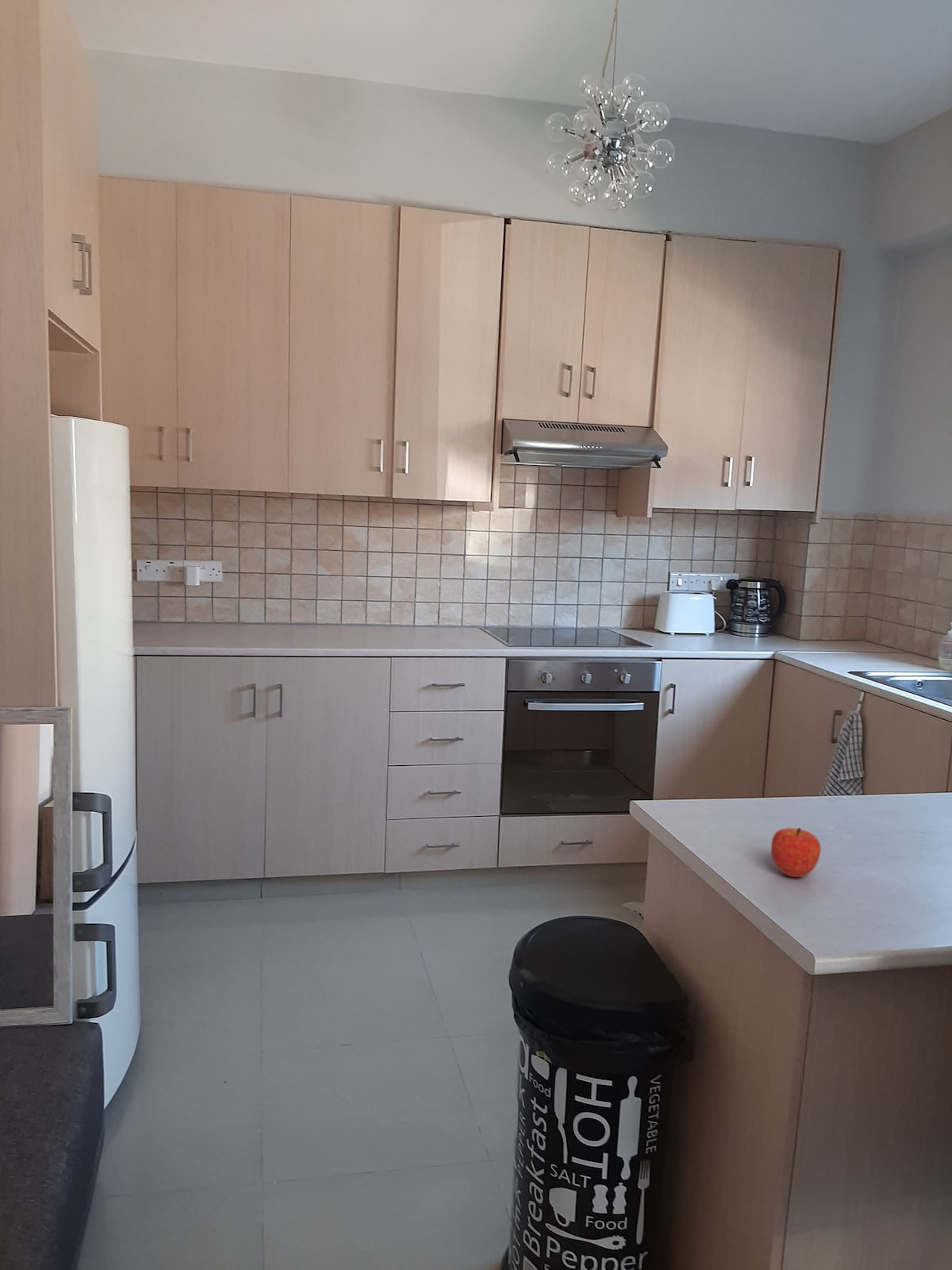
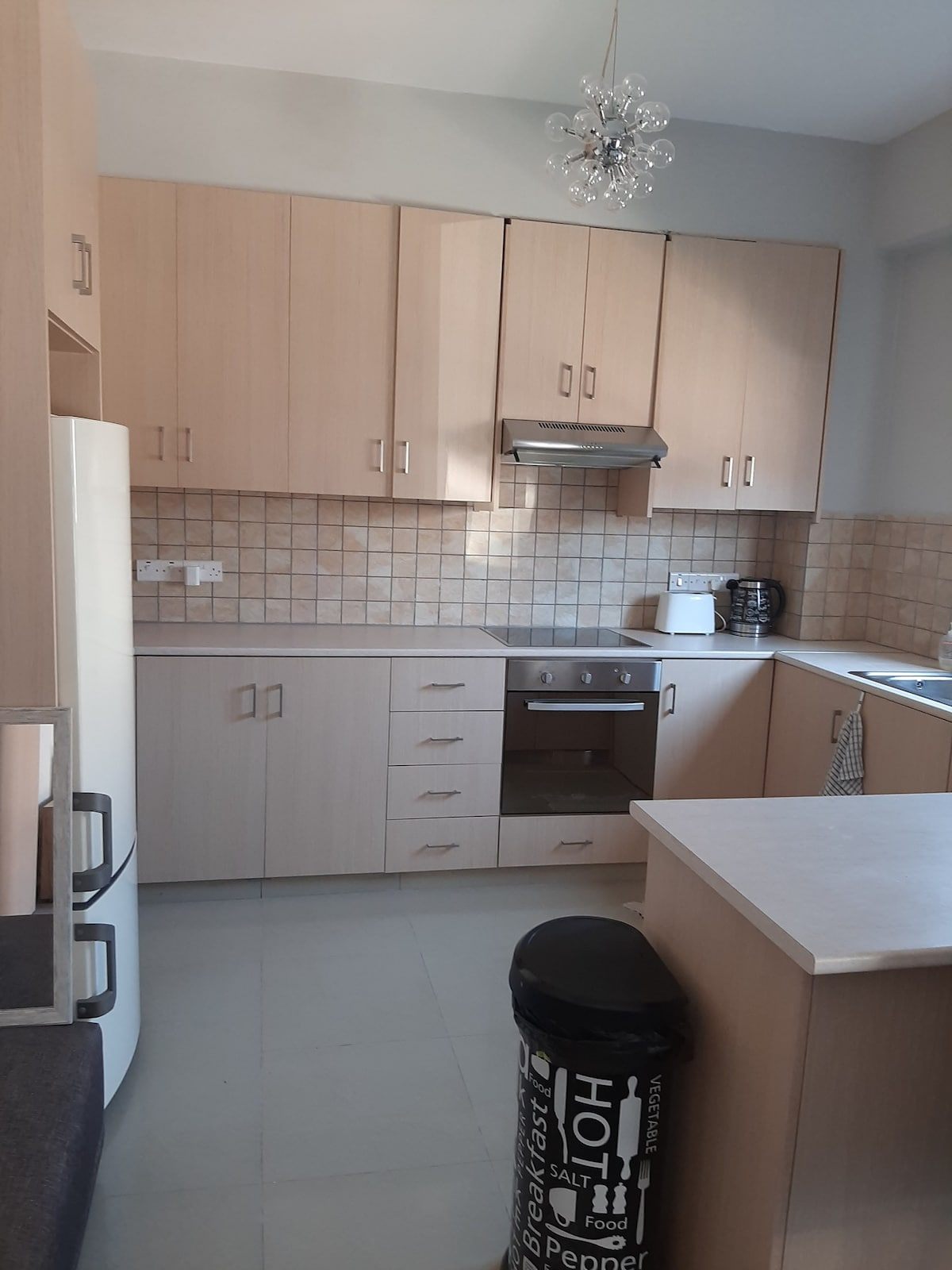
- fruit [770,827,822,878]
